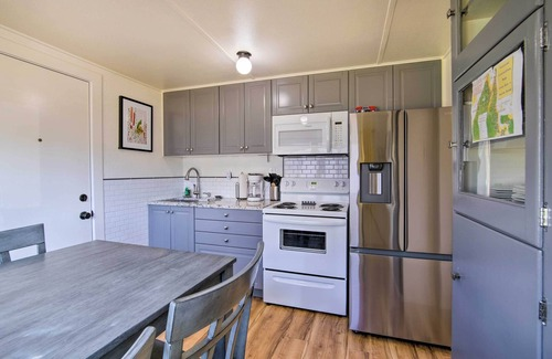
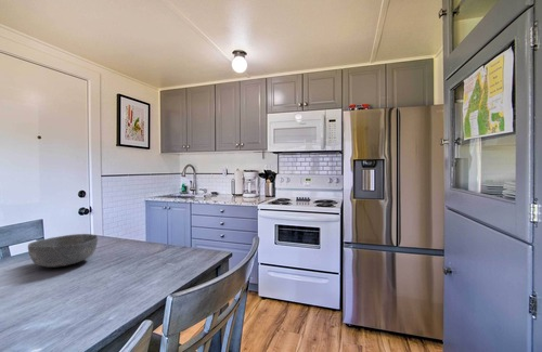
+ bowl [27,233,99,269]
